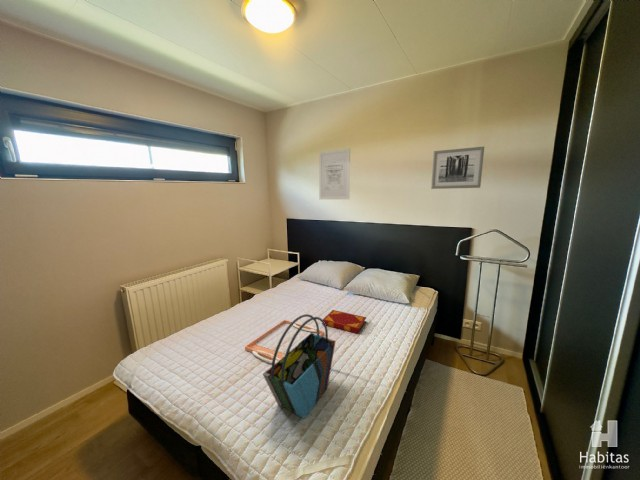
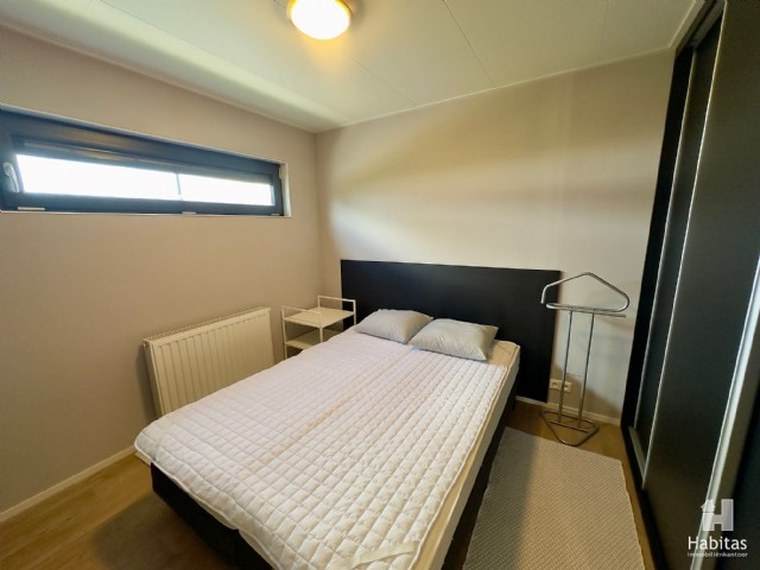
- wall art [430,146,485,190]
- serving tray [244,319,325,364]
- wall art [318,147,351,200]
- tote bag [262,313,337,420]
- hardback book [321,309,367,335]
